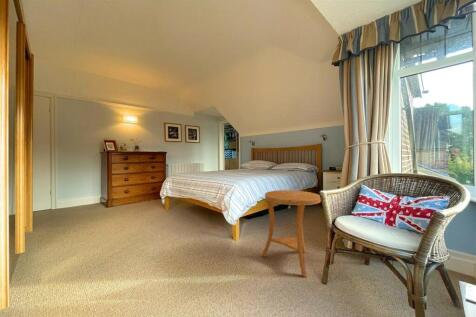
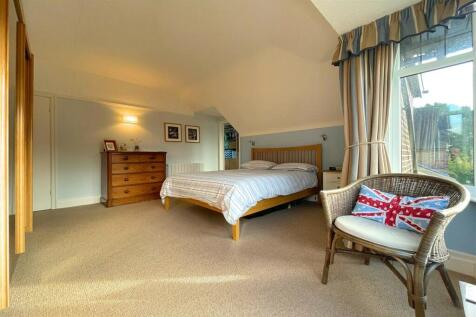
- side table [261,189,322,278]
